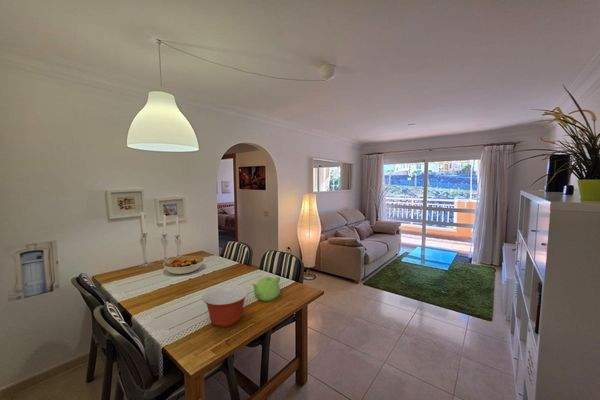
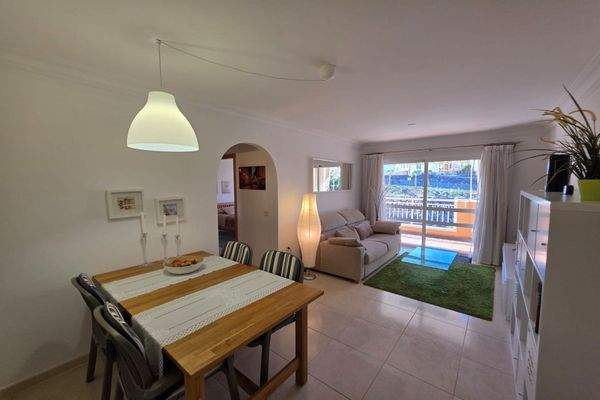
- mixing bowl [201,284,249,328]
- teapot [251,276,281,302]
- wall art [3,240,61,303]
